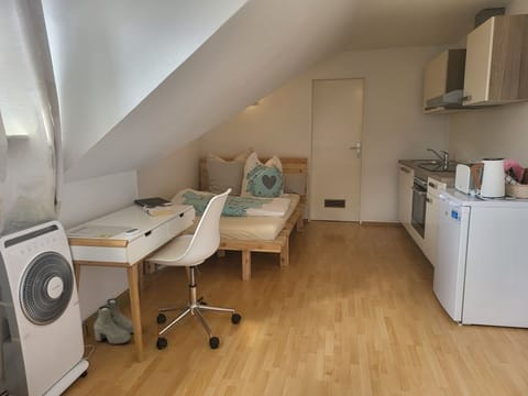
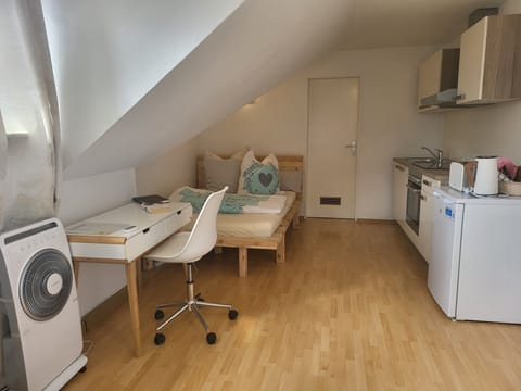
- boots [92,297,134,345]
